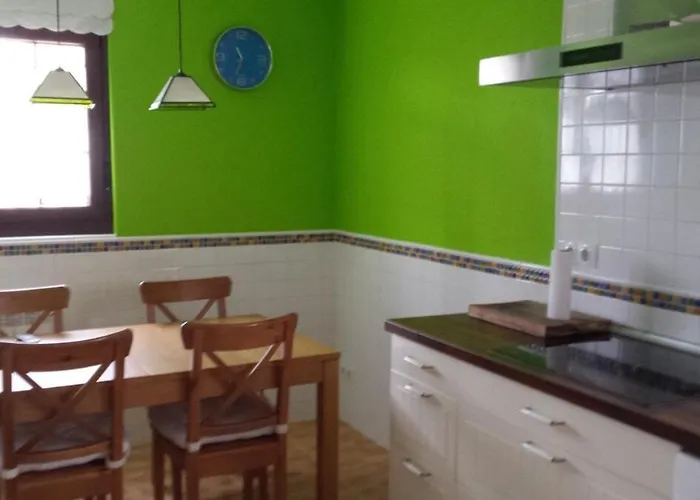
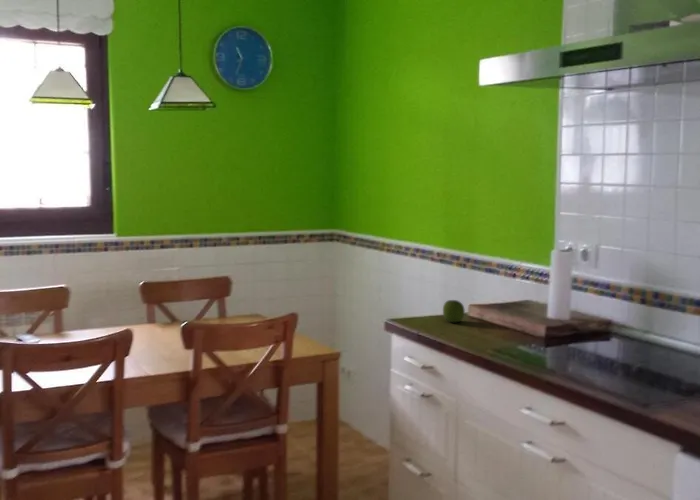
+ apple [442,299,466,323]
